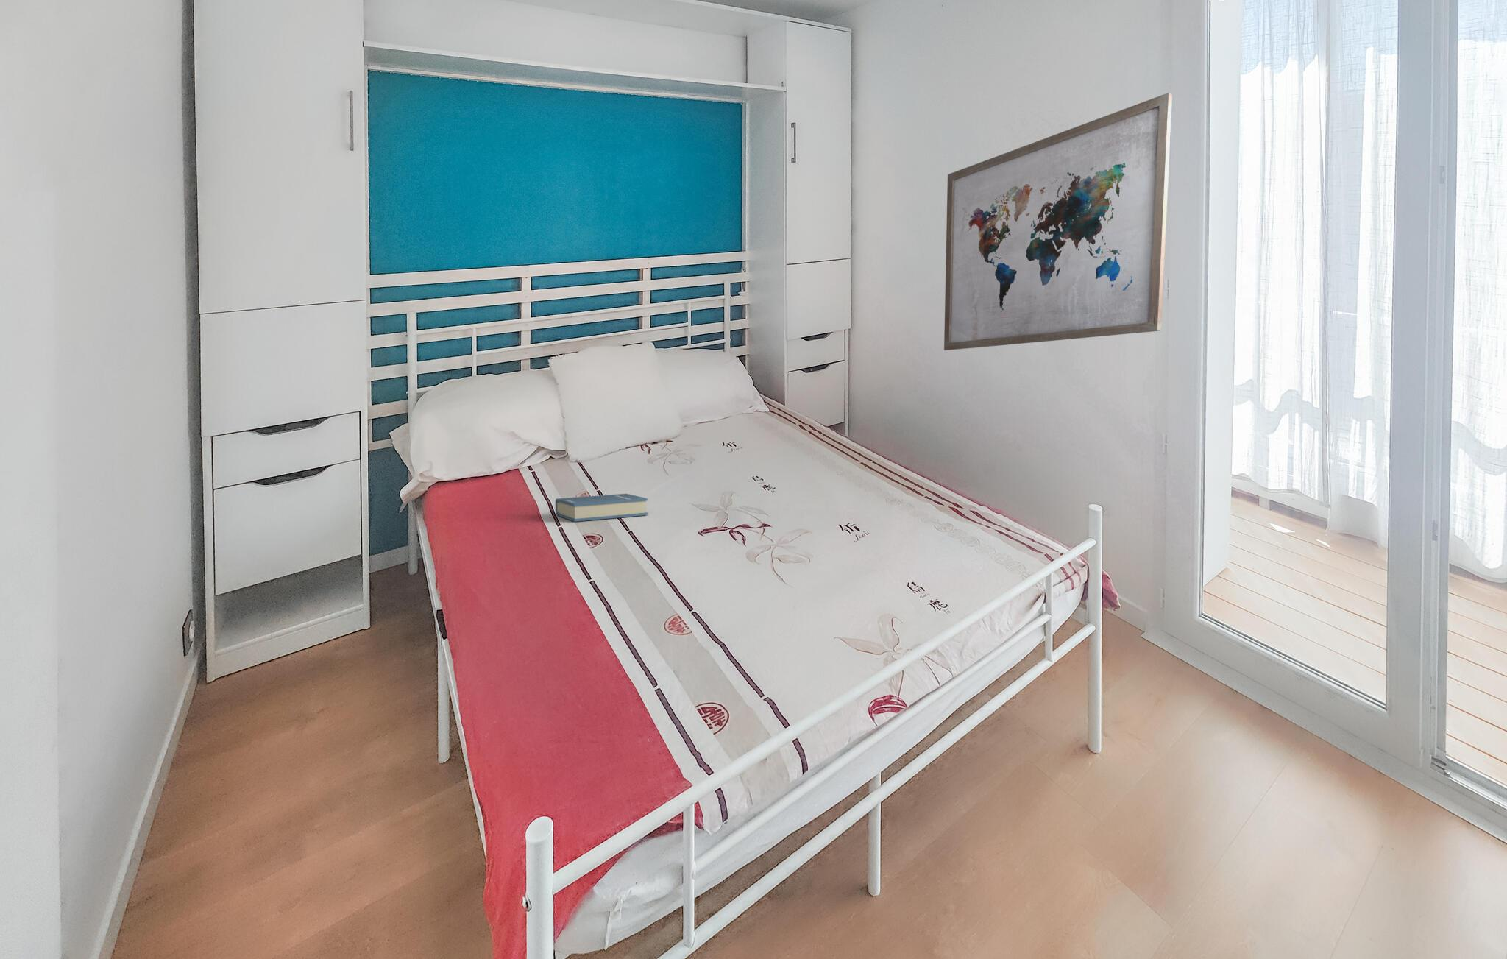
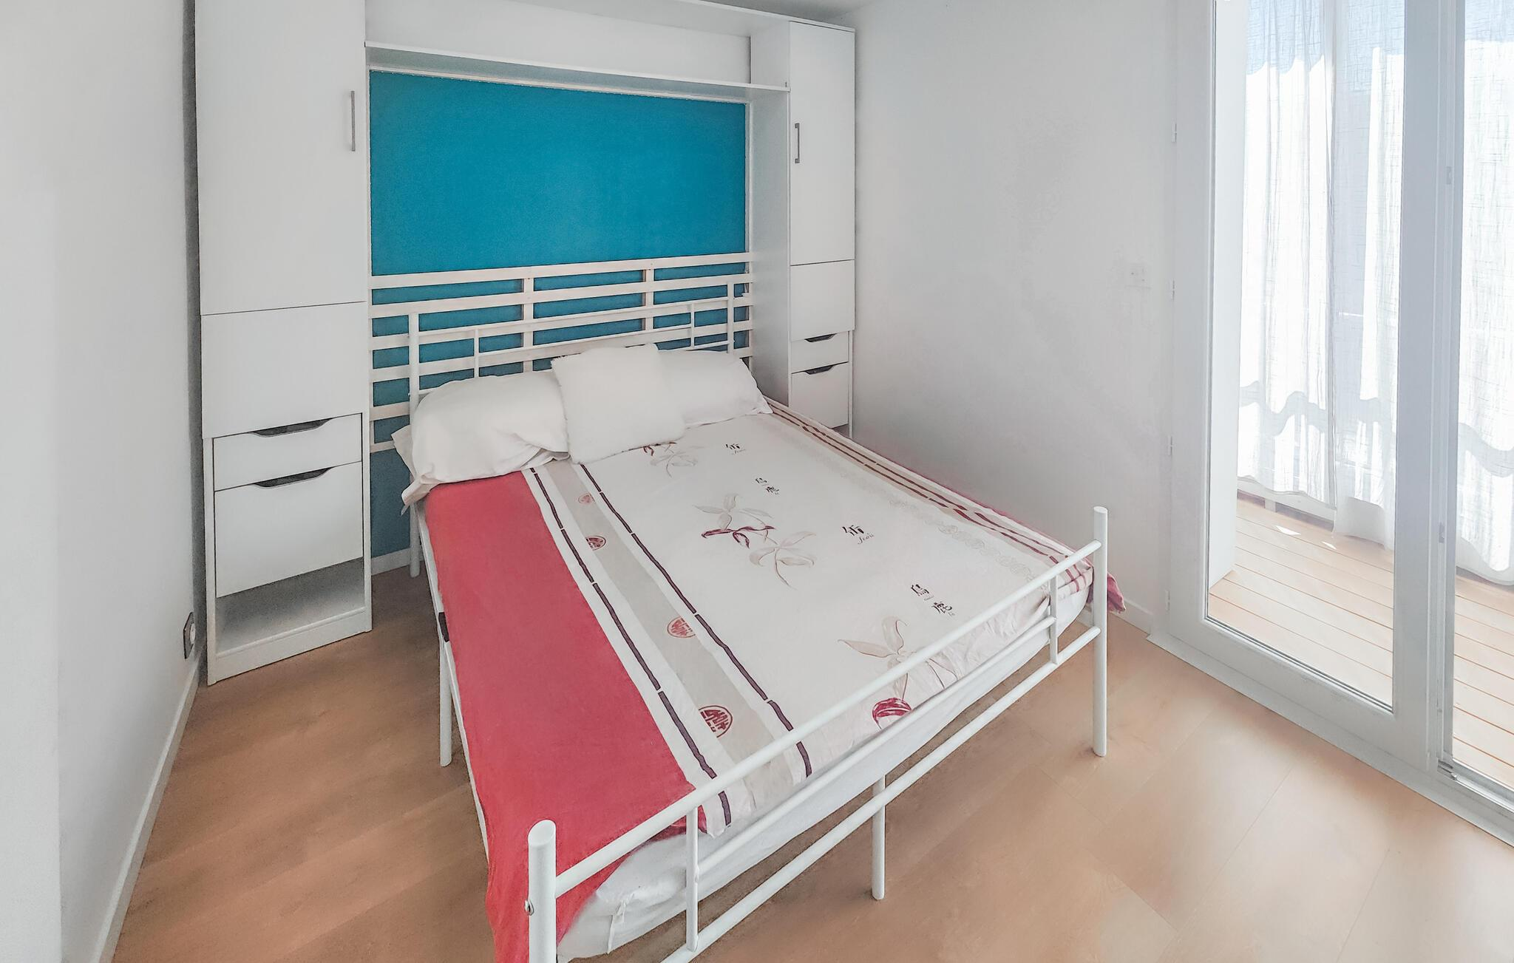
- wall art [944,92,1173,352]
- hardback book [555,493,648,523]
